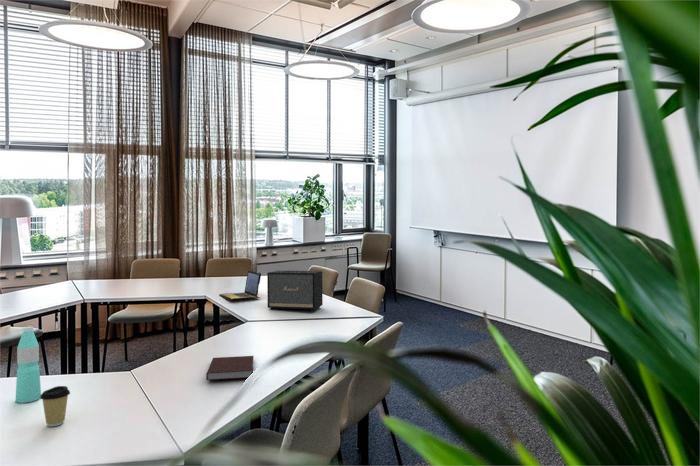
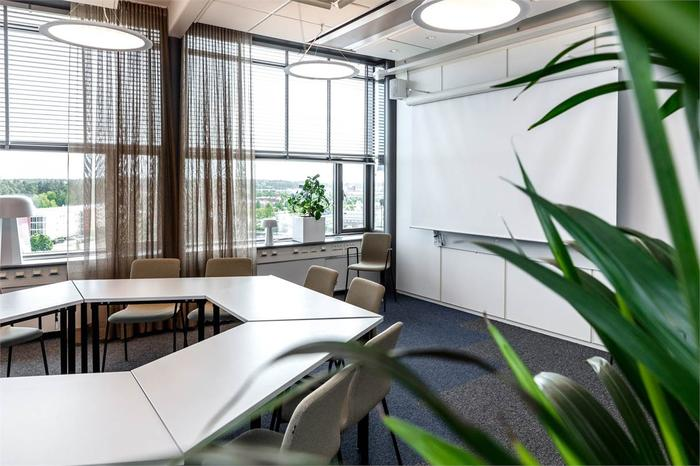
- water bottle [15,325,42,404]
- speaker [266,270,324,312]
- coffee cup [40,385,71,427]
- laptop [218,270,262,301]
- notebook [205,355,255,381]
